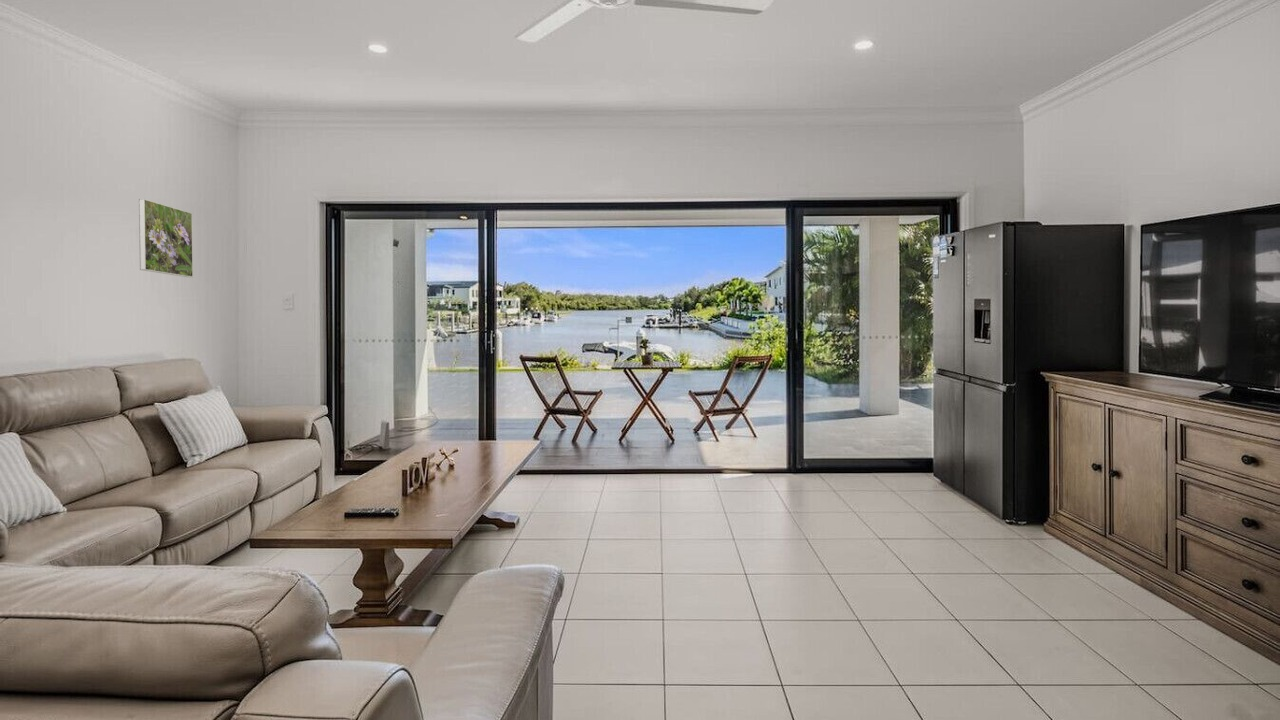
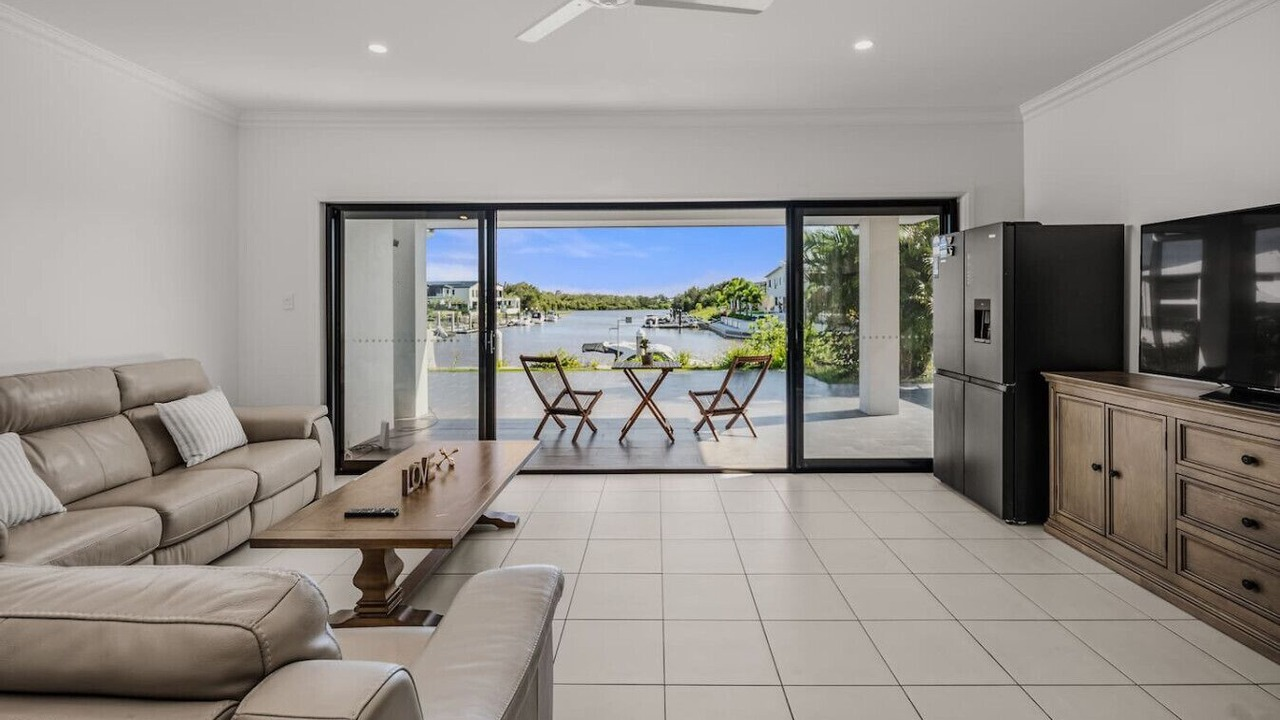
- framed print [138,198,194,278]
